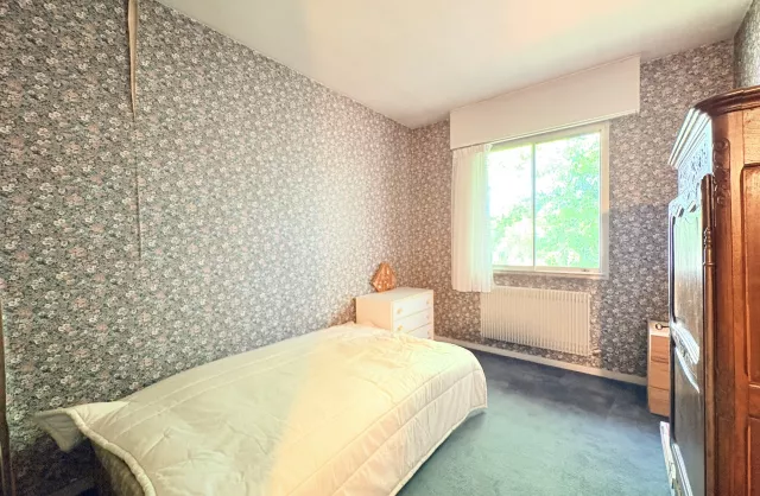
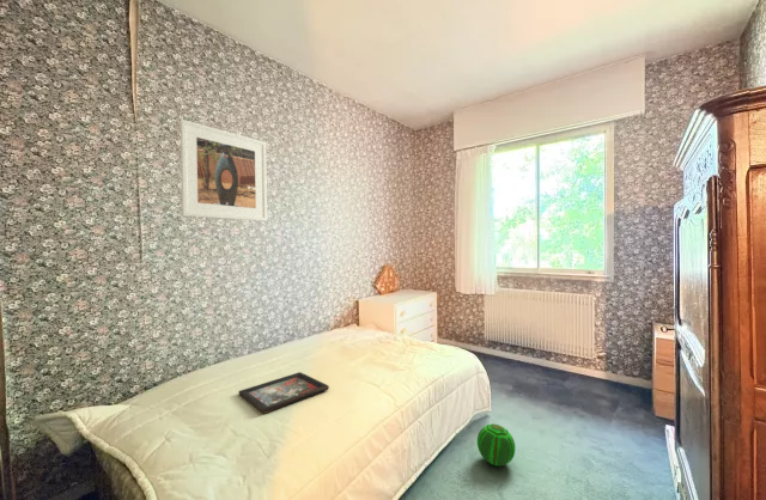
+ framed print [180,118,268,222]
+ ball [476,423,516,467]
+ decorative tray [238,371,330,415]
